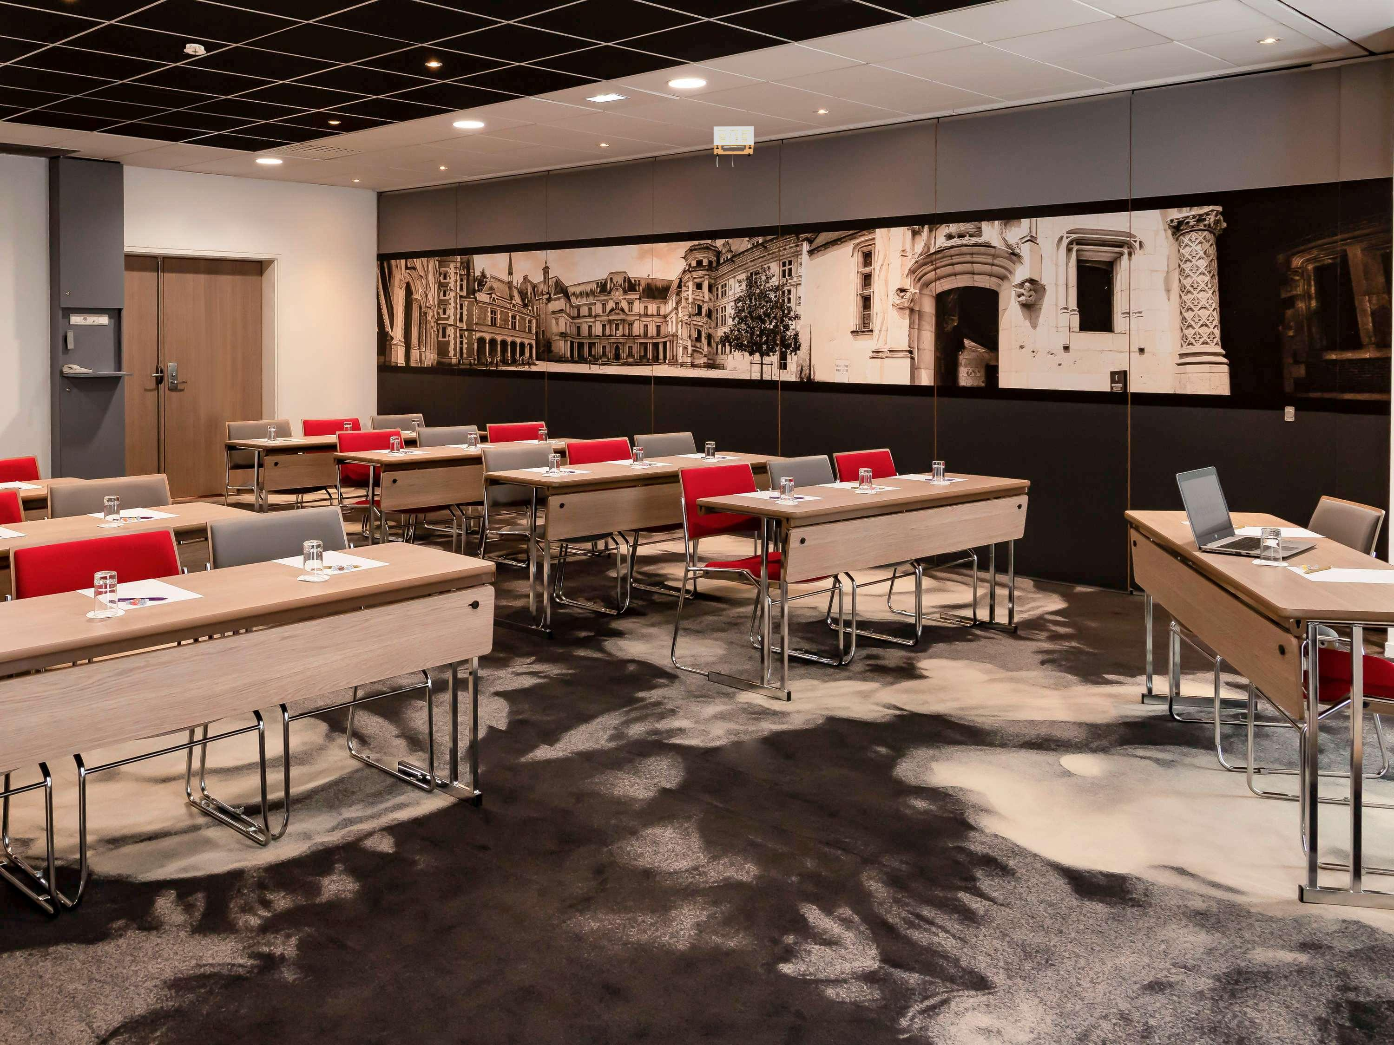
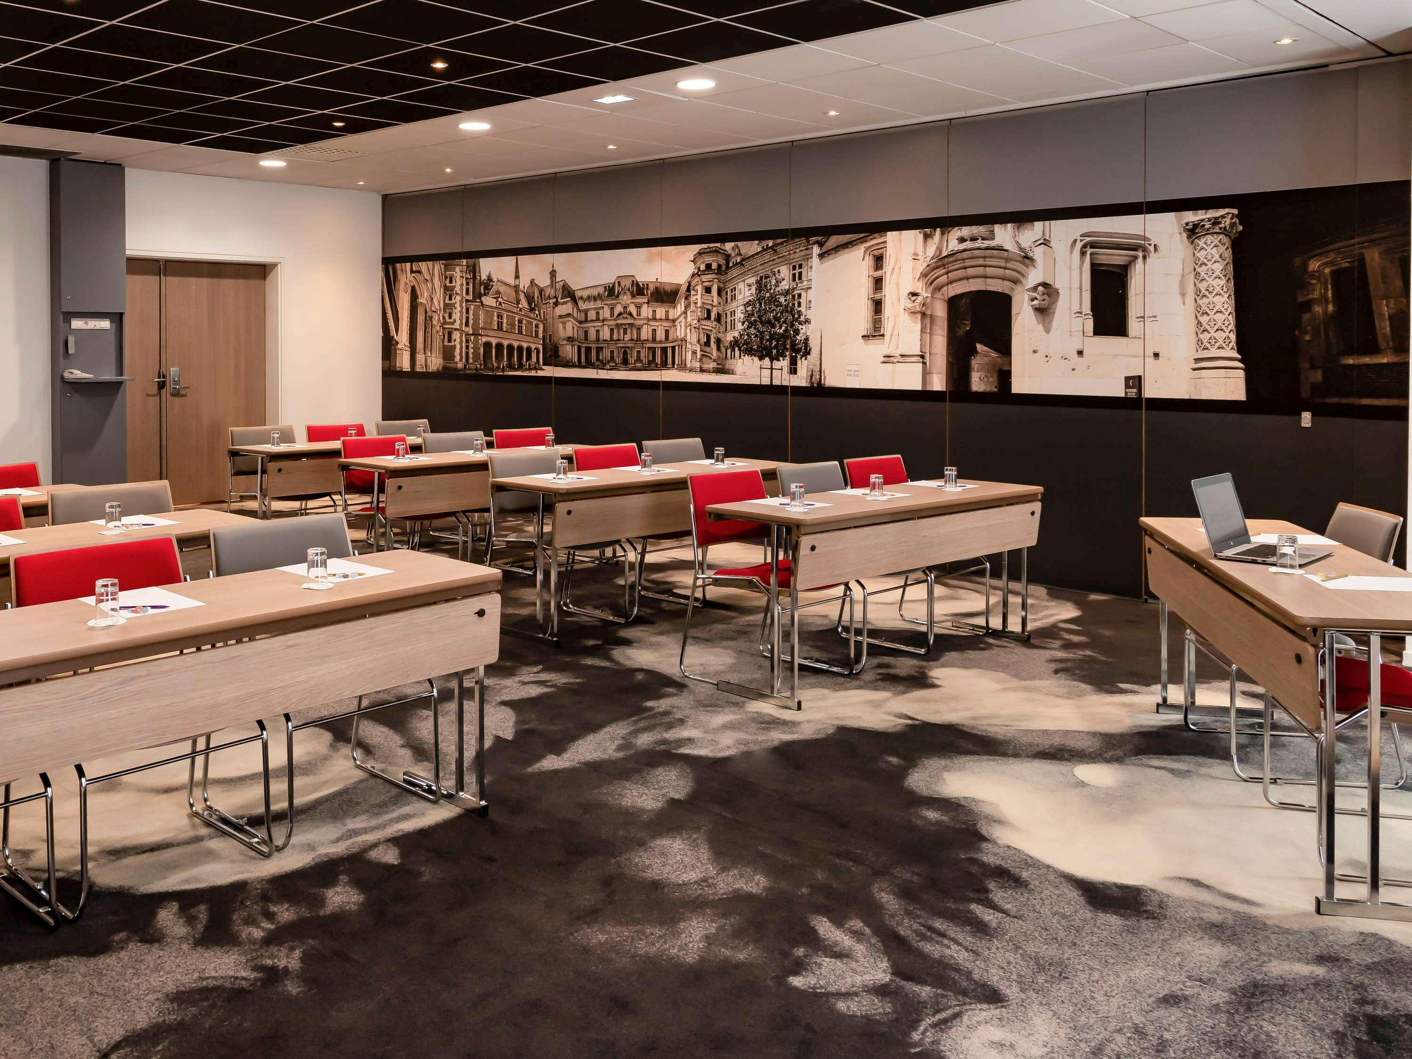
- projector [713,126,754,167]
- smoke detector [183,43,206,55]
